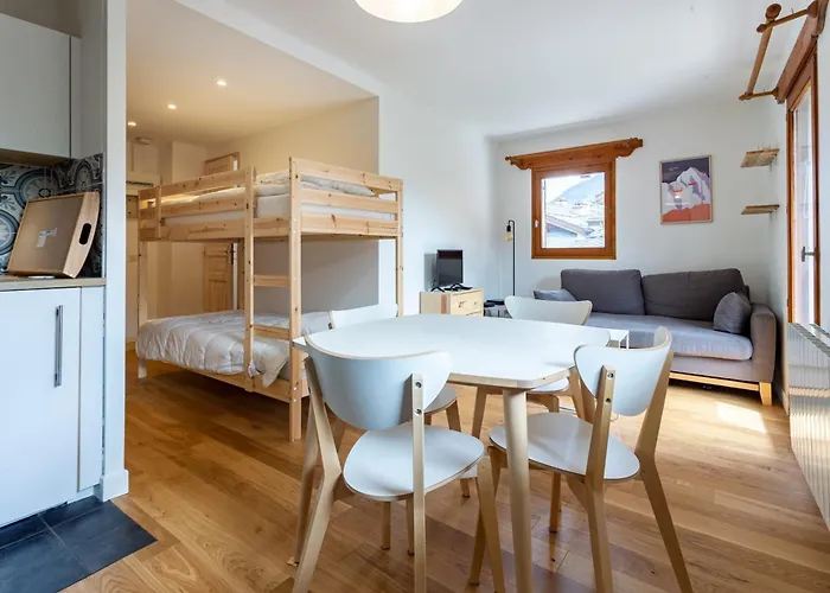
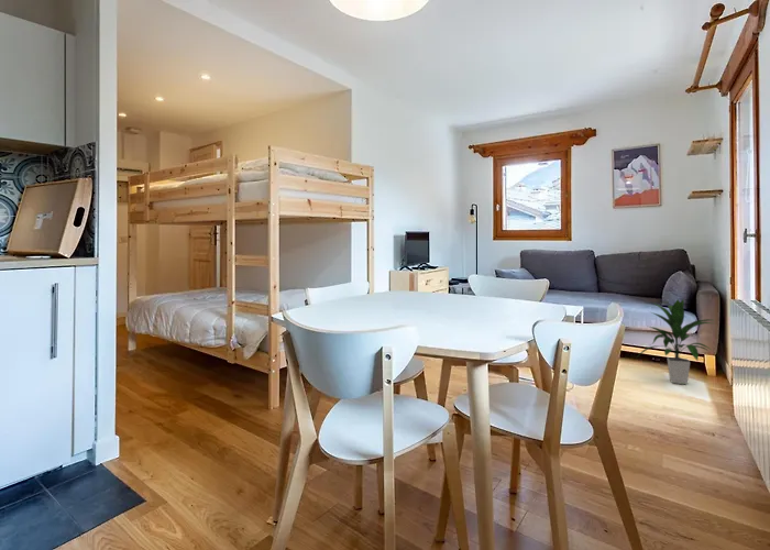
+ indoor plant [636,298,713,385]
